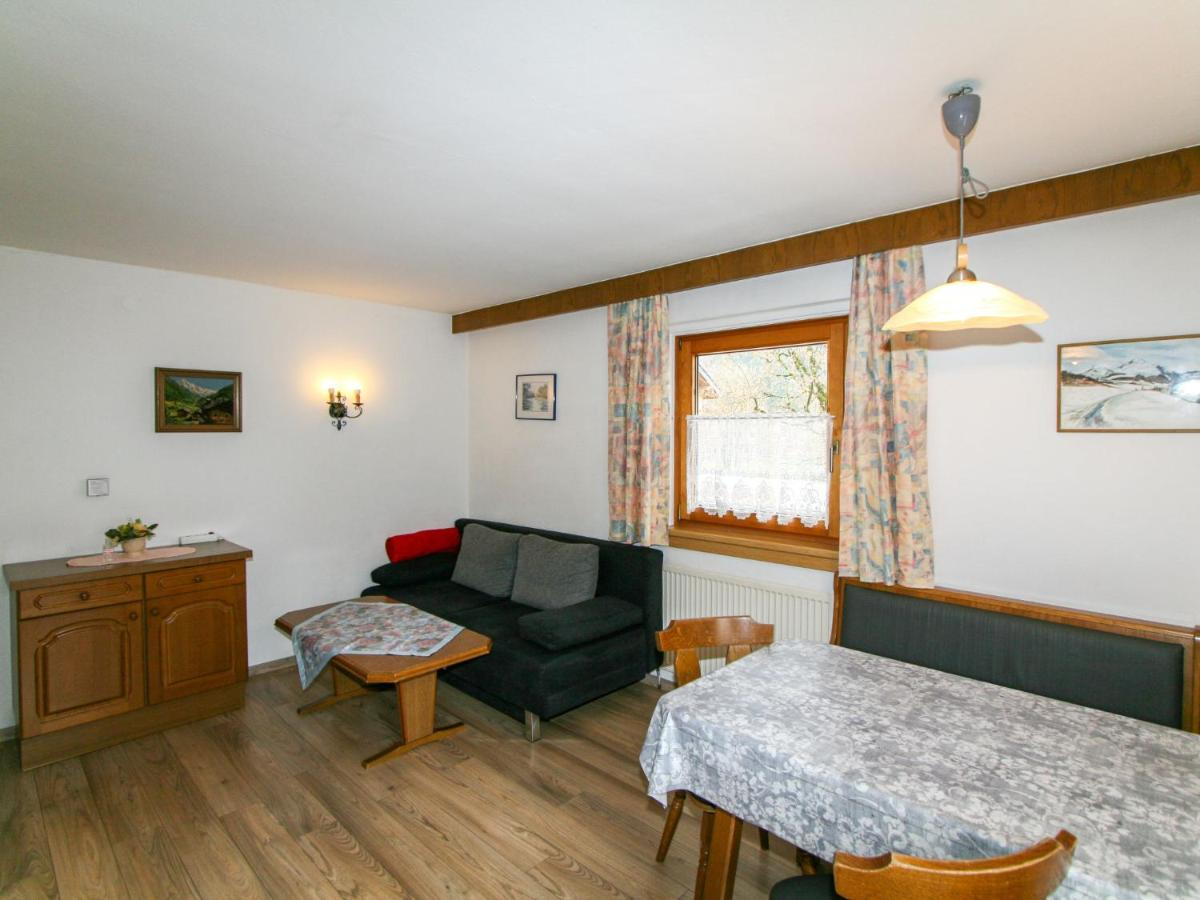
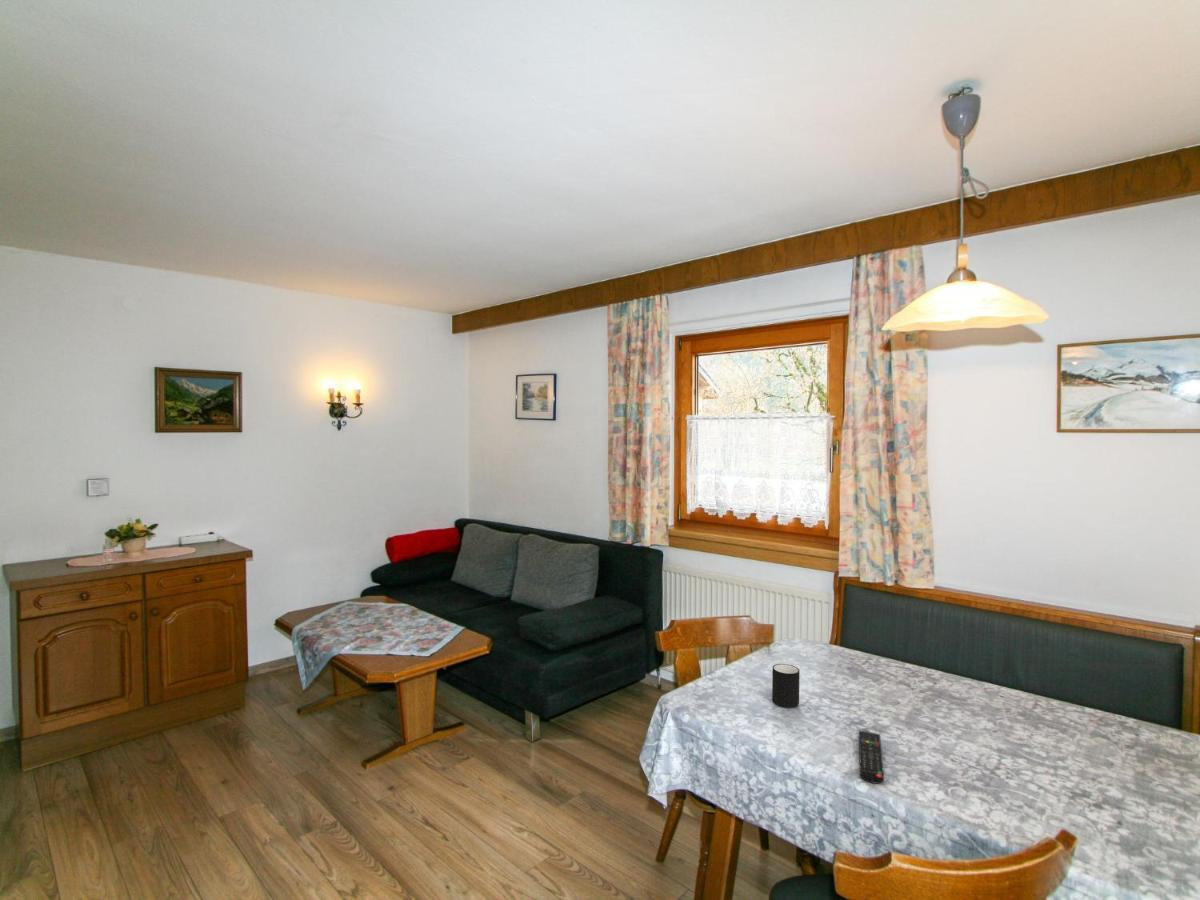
+ mug [771,663,801,708]
+ remote control [858,729,885,785]
